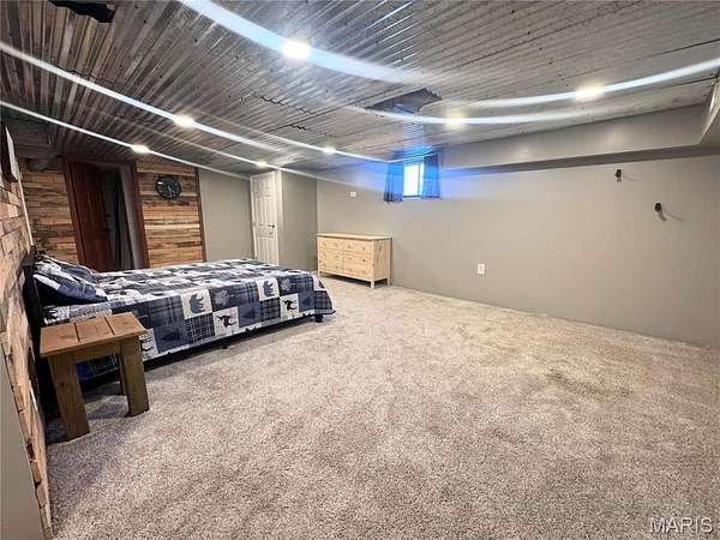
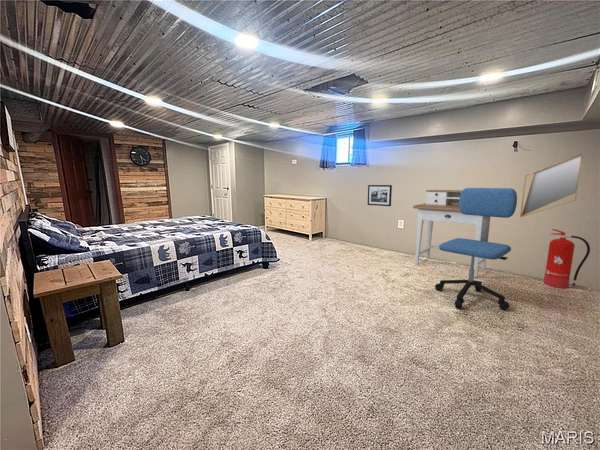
+ fire extinguisher [543,228,591,289]
+ desk [412,189,491,278]
+ picture frame [367,184,393,207]
+ office chair [434,187,518,311]
+ home mirror [519,152,584,218]
